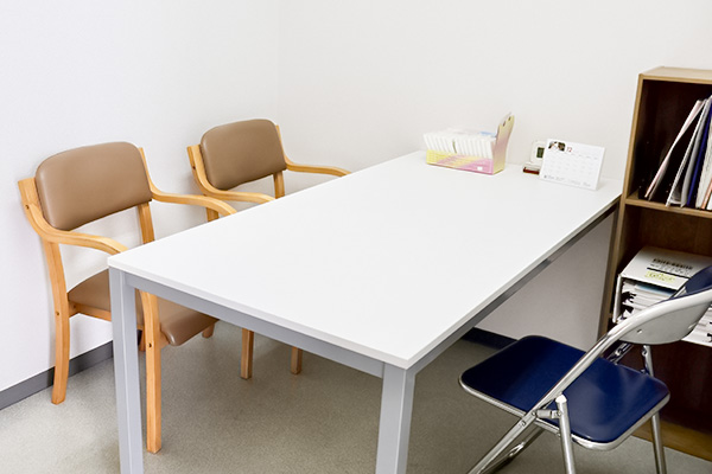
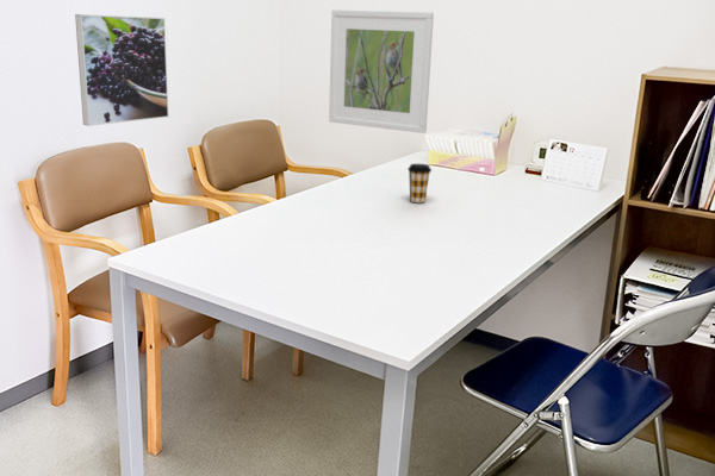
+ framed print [74,13,169,127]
+ coffee cup [406,163,433,203]
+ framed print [328,8,435,134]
